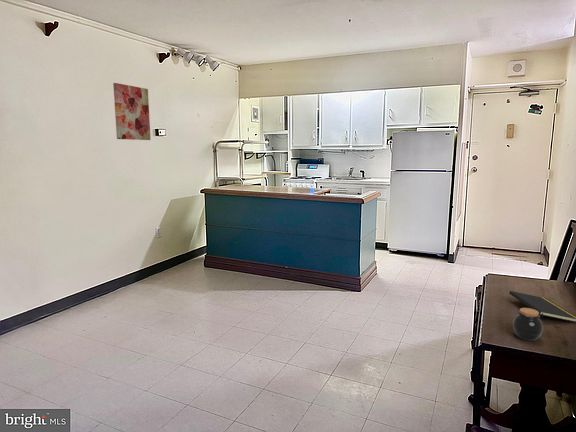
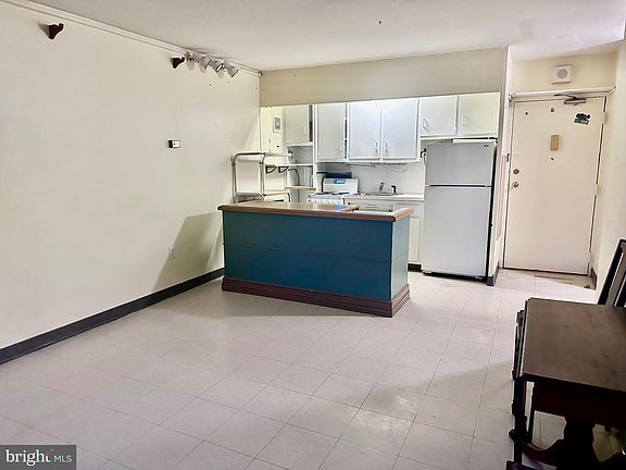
- wall art [112,82,152,141]
- notepad [508,290,576,323]
- jar [512,307,544,342]
